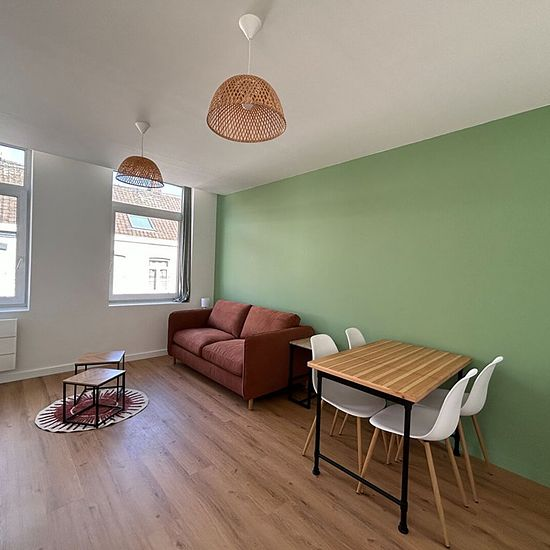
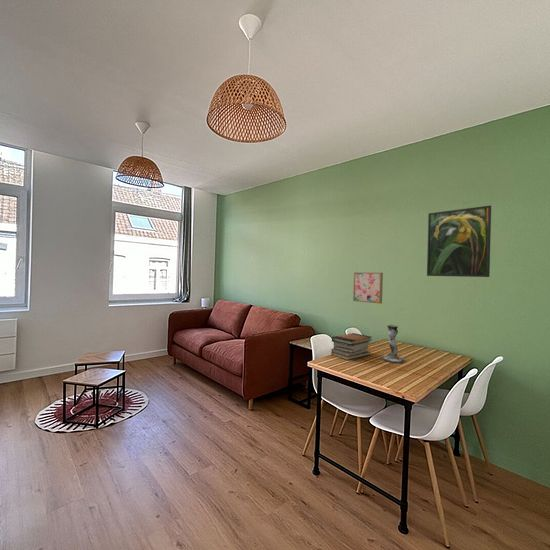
+ candle holder [380,324,406,363]
+ wall art [352,271,384,305]
+ book stack [330,332,372,361]
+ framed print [426,205,492,278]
